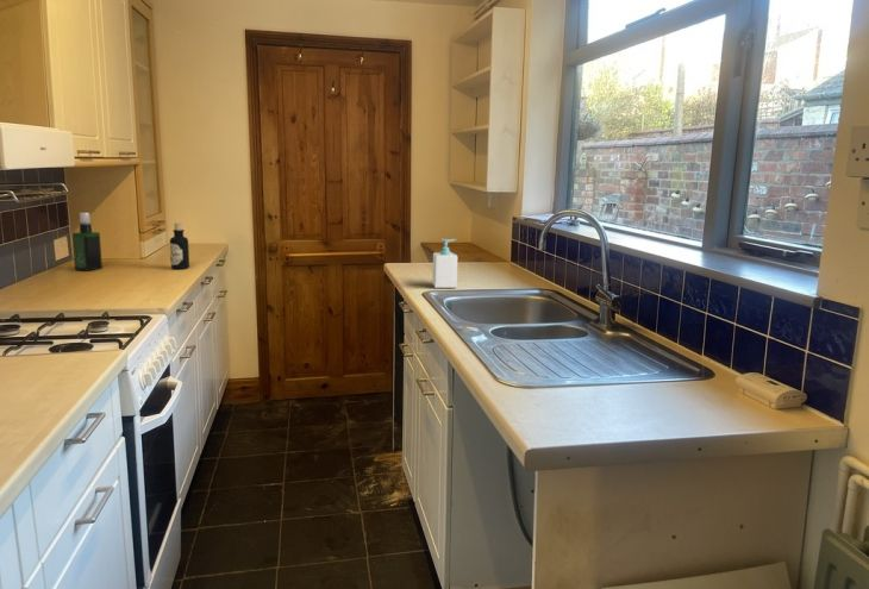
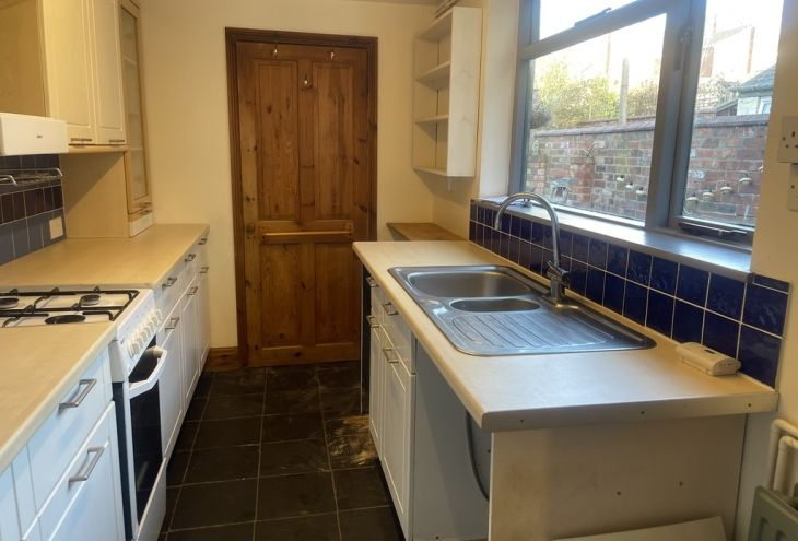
- bottle [169,223,190,270]
- spray bottle [71,212,104,272]
- soap bottle [431,238,458,289]
